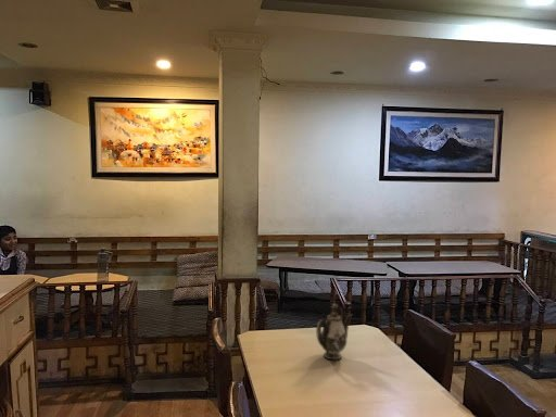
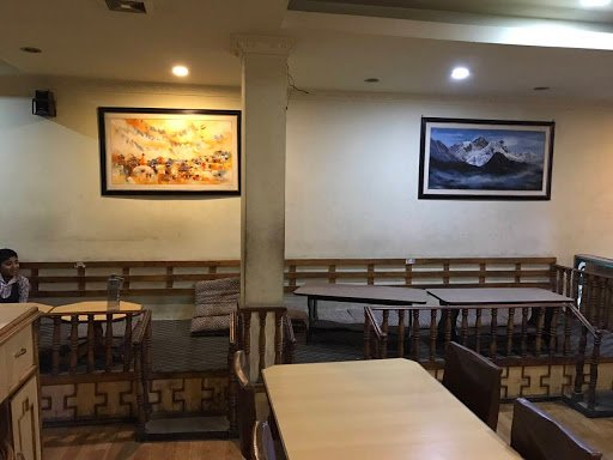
- teapot [315,303,353,361]
